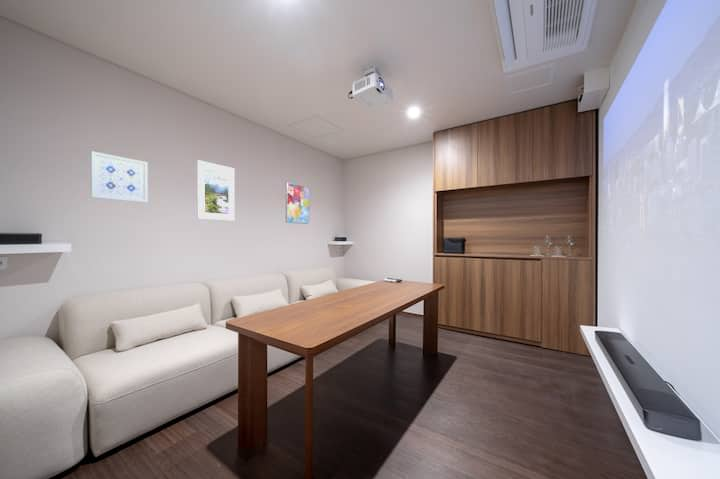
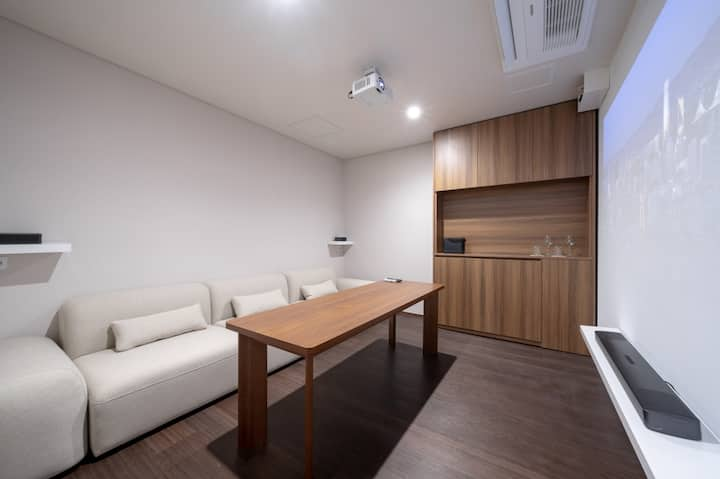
- wall art [285,181,310,225]
- wall art [90,150,149,204]
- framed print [196,159,236,222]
